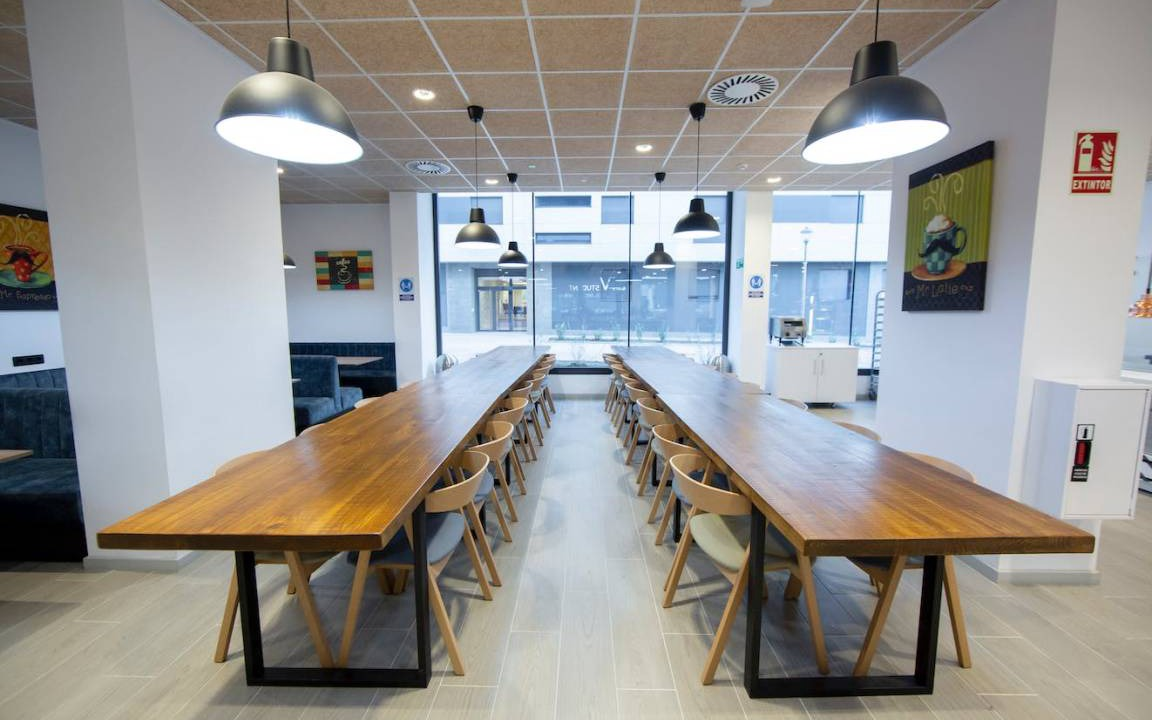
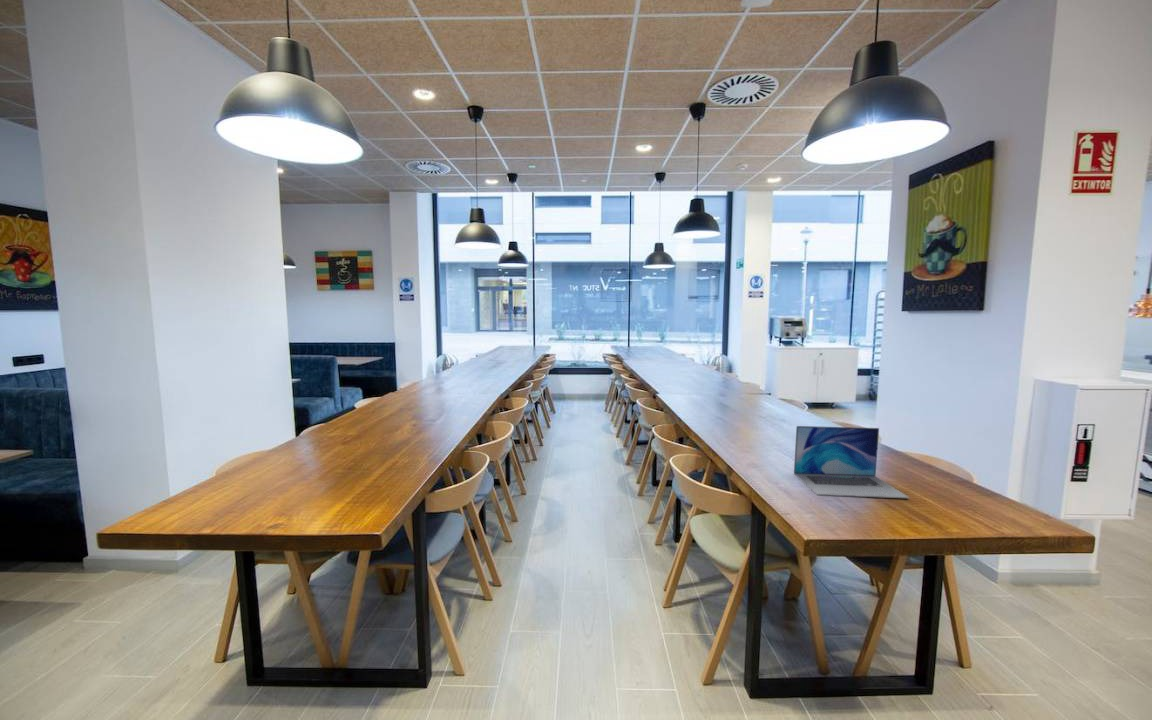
+ laptop [793,425,910,499]
